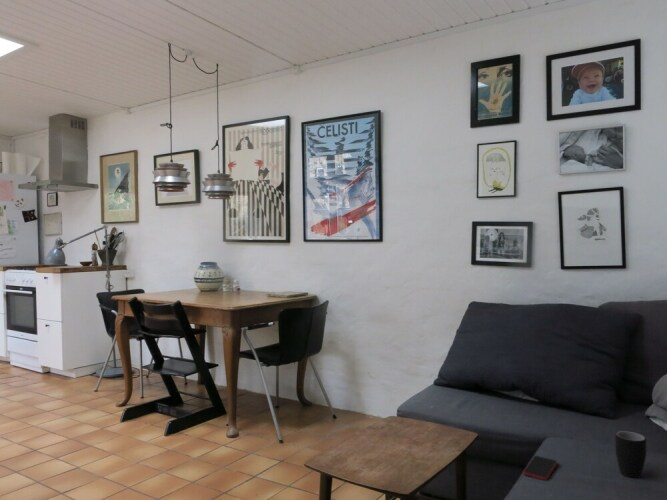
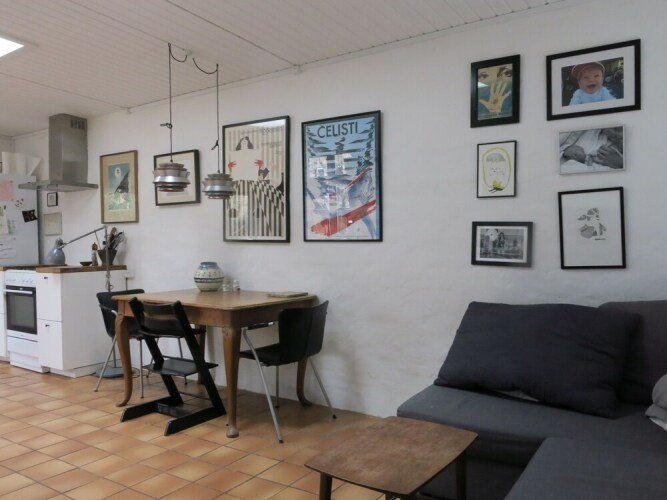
- smartphone [522,455,558,481]
- mug [614,430,647,479]
